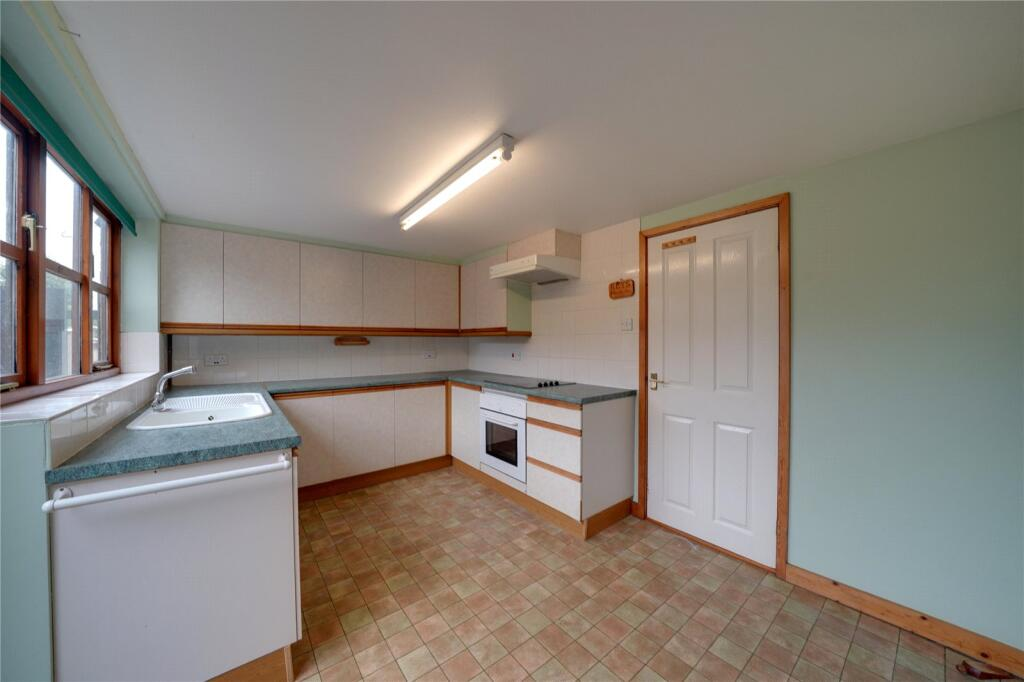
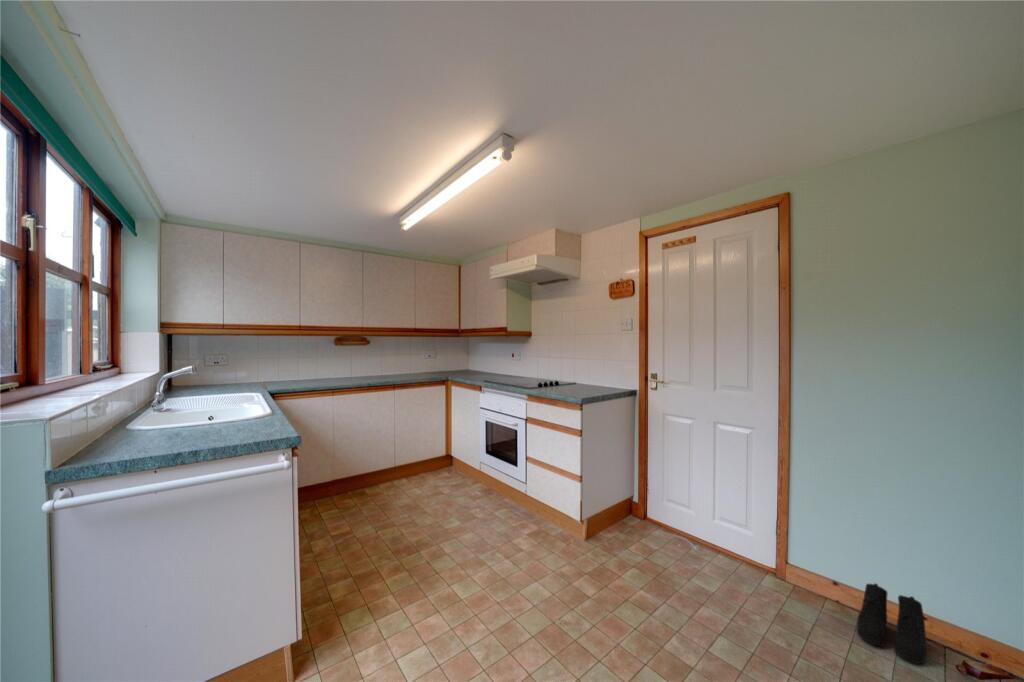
+ boots [856,582,927,665]
